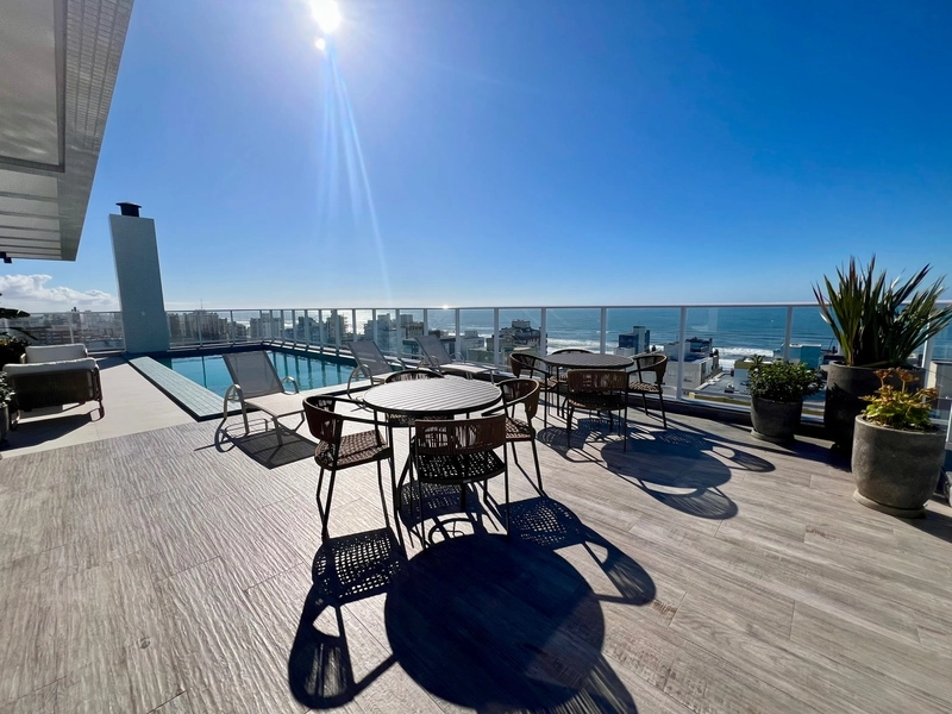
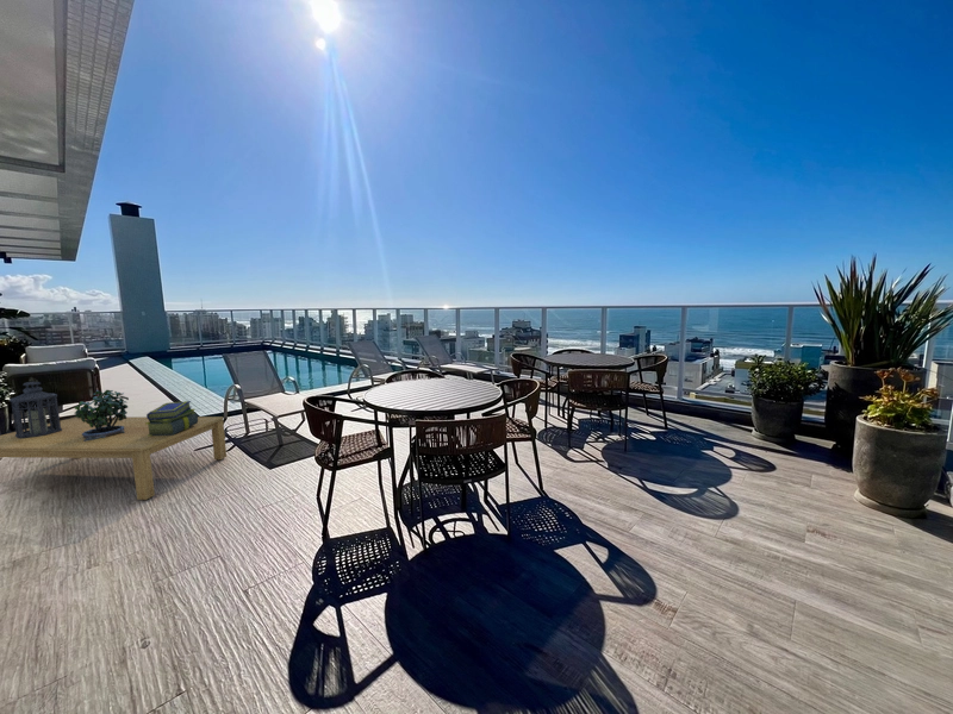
+ stack of books [145,400,199,436]
+ coffee table [0,415,228,501]
+ potted plant [73,389,130,441]
+ lantern [8,376,62,439]
